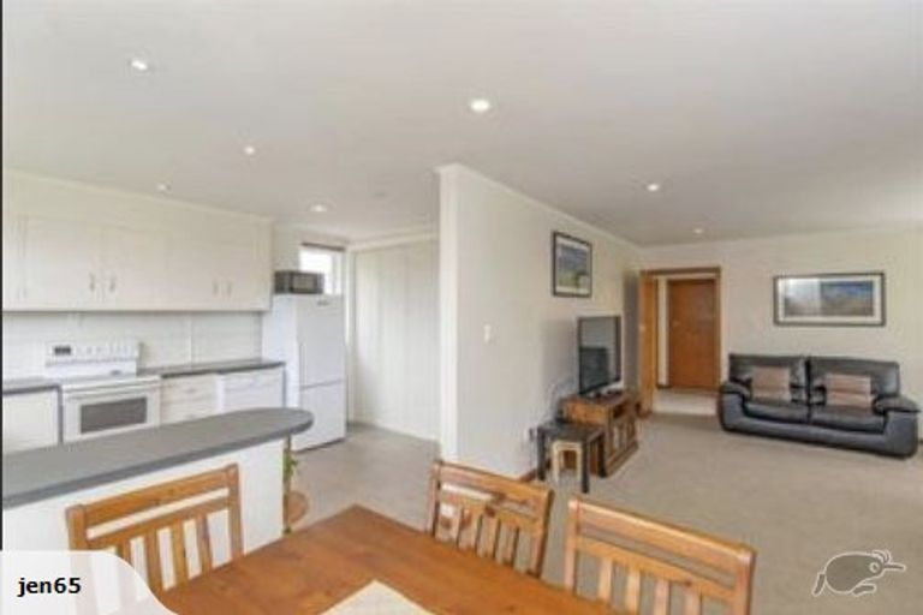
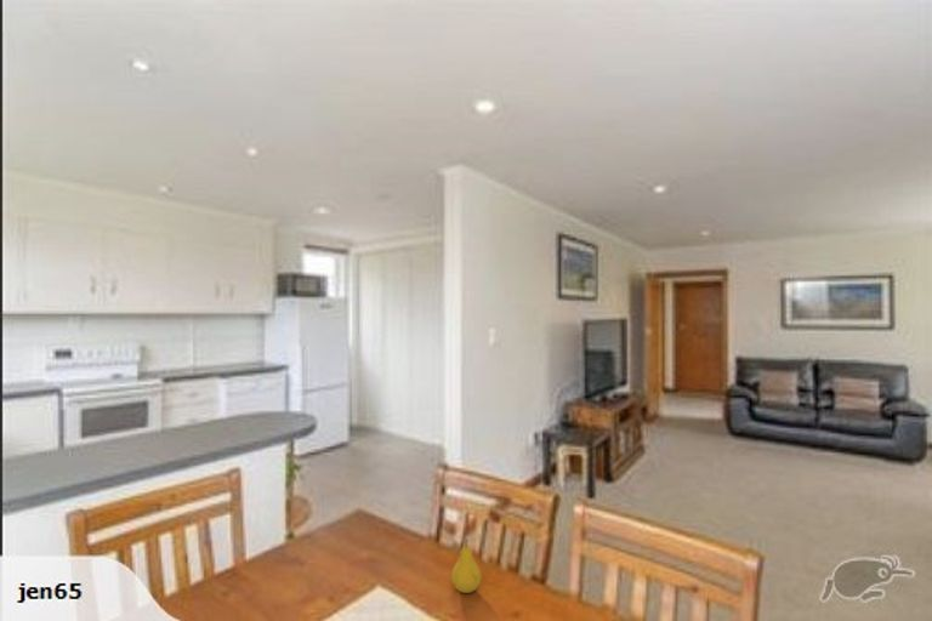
+ fruit [450,537,483,594]
